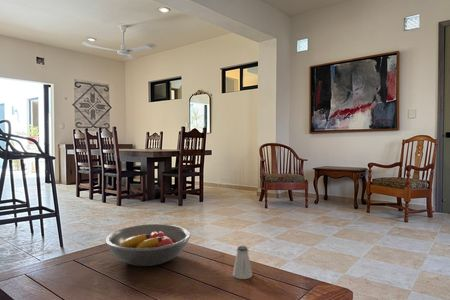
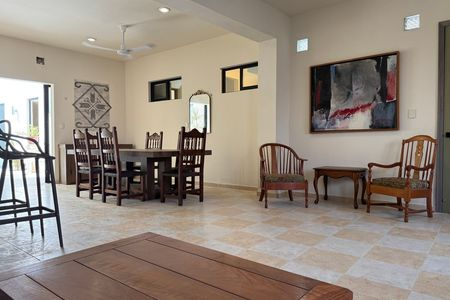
- fruit bowl [104,223,192,267]
- saltshaker [232,245,253,280]
